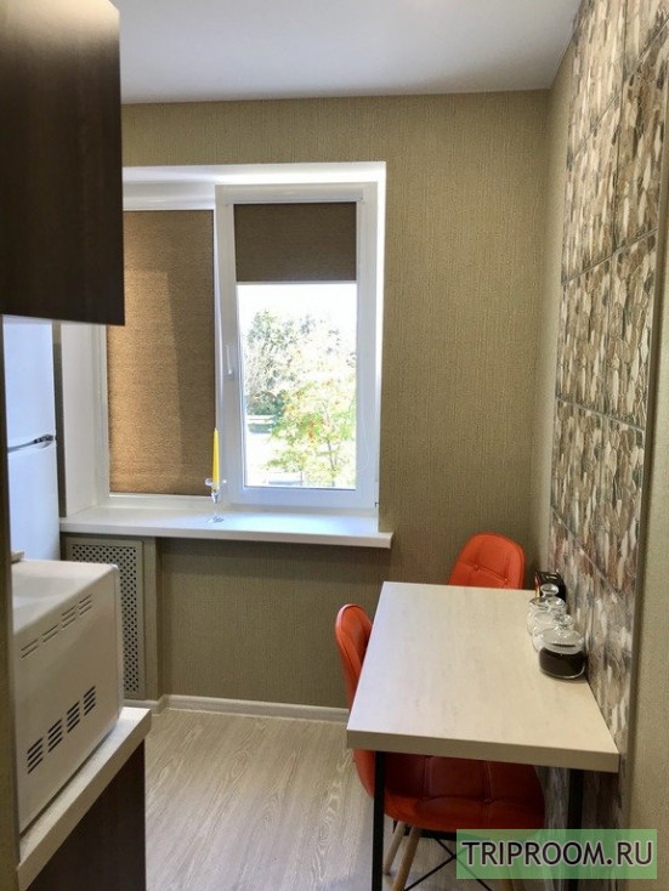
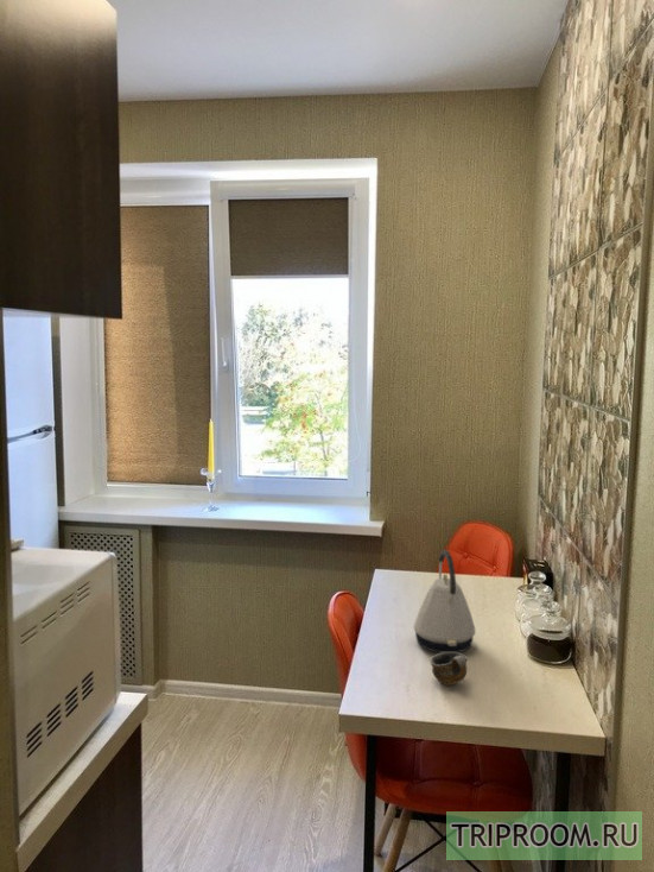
+ kettle [413,549,476,653]
+ cup [430,652,469,687]
